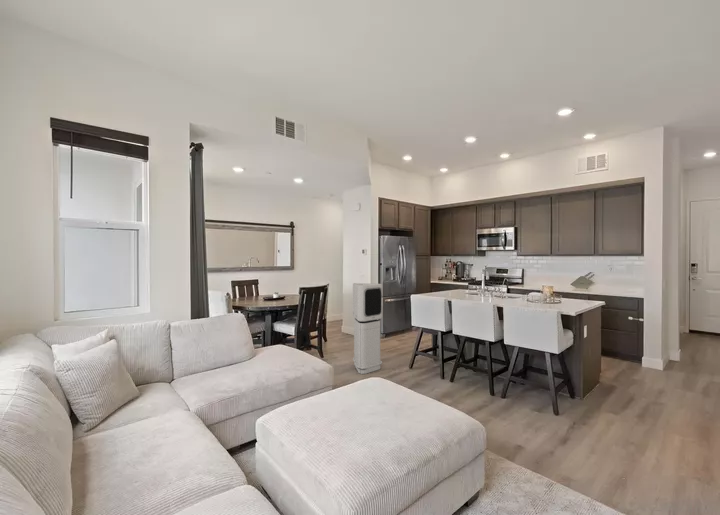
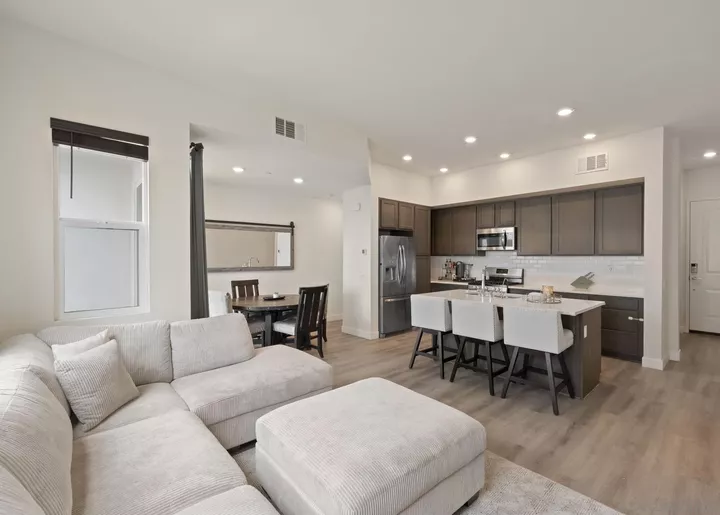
- air purifier [352,282,383,375]
